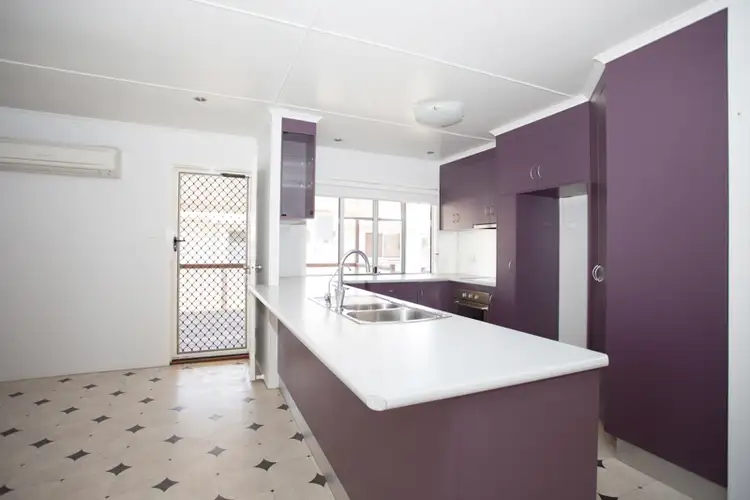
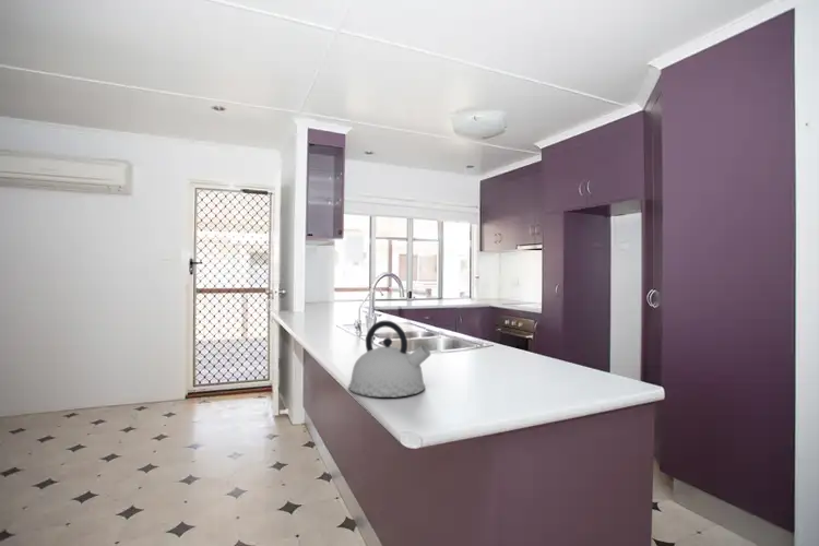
+ kettle [347,320,431,399]
